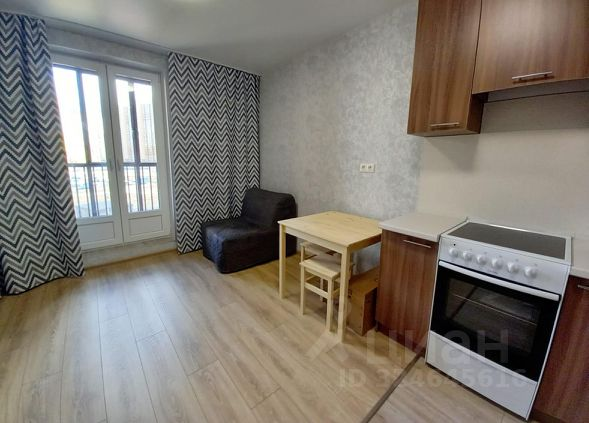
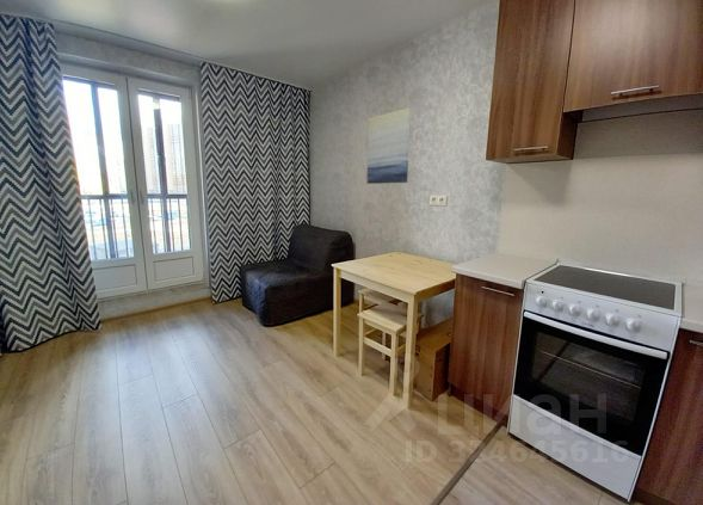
+ wall art [365,107,412,185]
